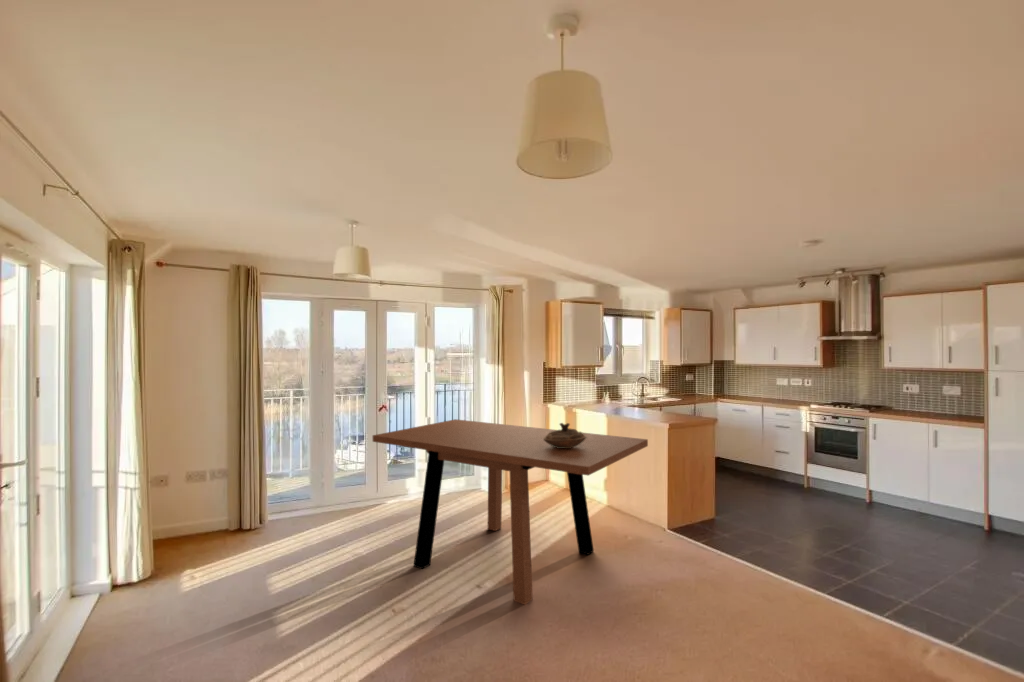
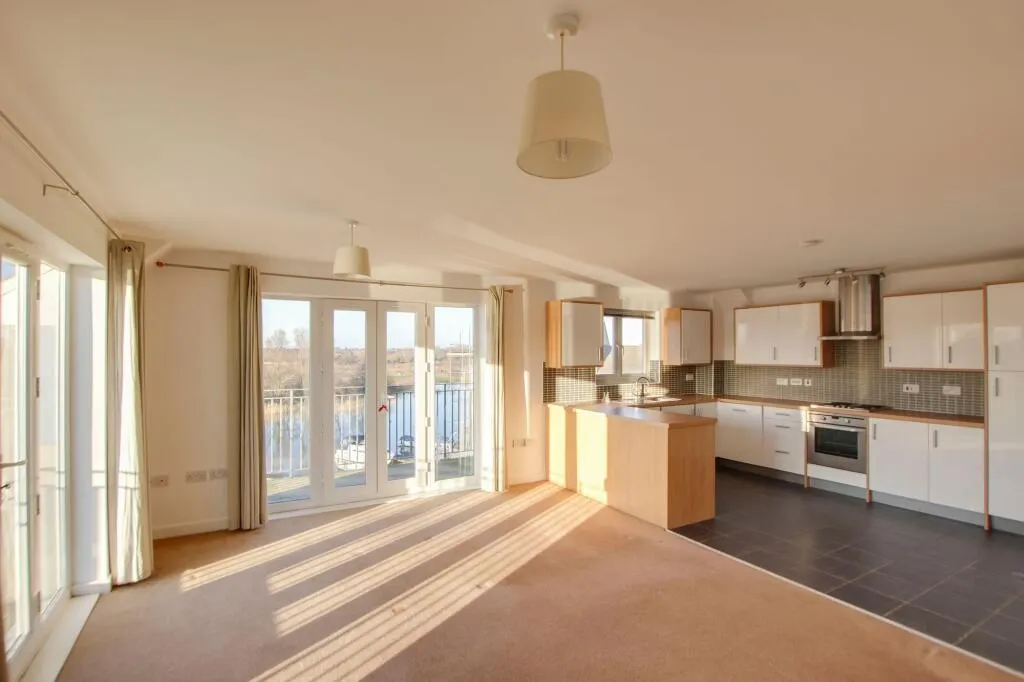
- decorative bowl [544,422,586,448]
- dining table [372,418,649,606]
